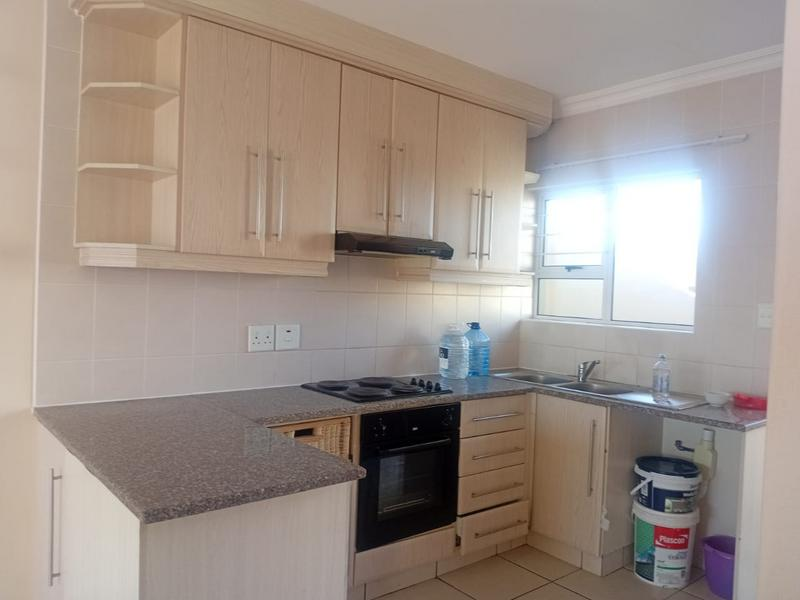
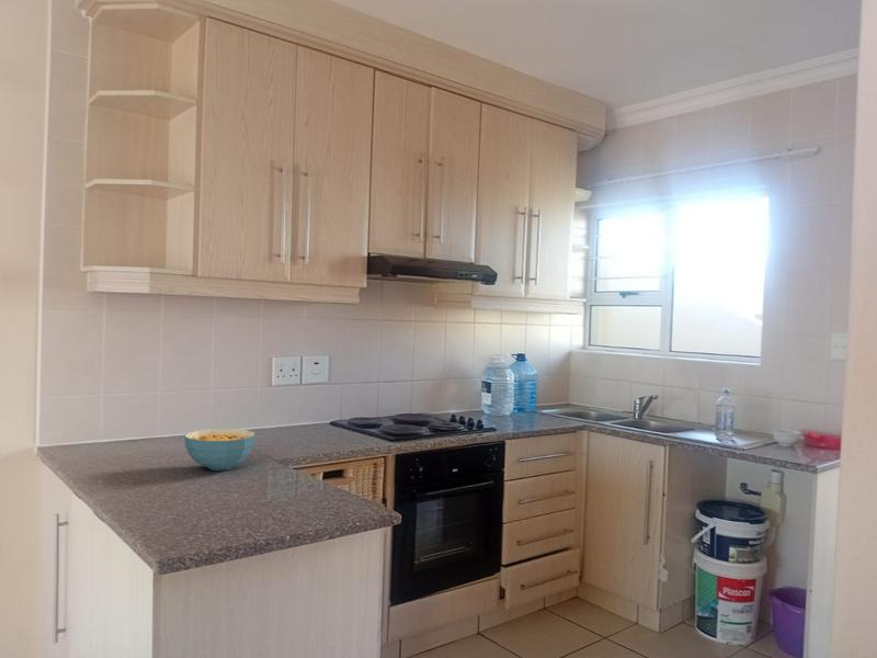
+ cereal bowl [183,428,257,472]
